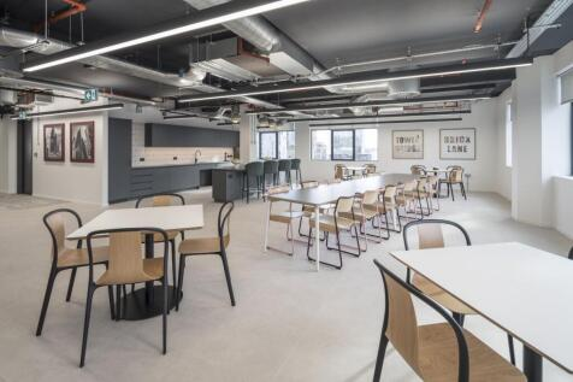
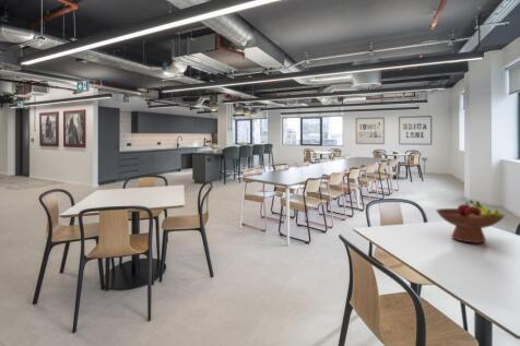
+ fruit bowl [435,199,507,244]
